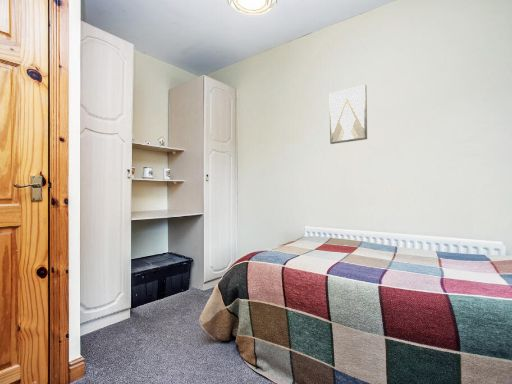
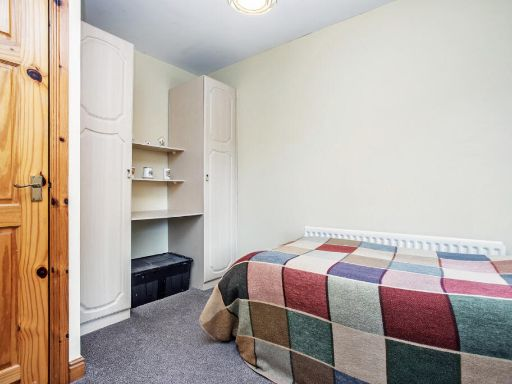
- wall art [329,84,368,145]
